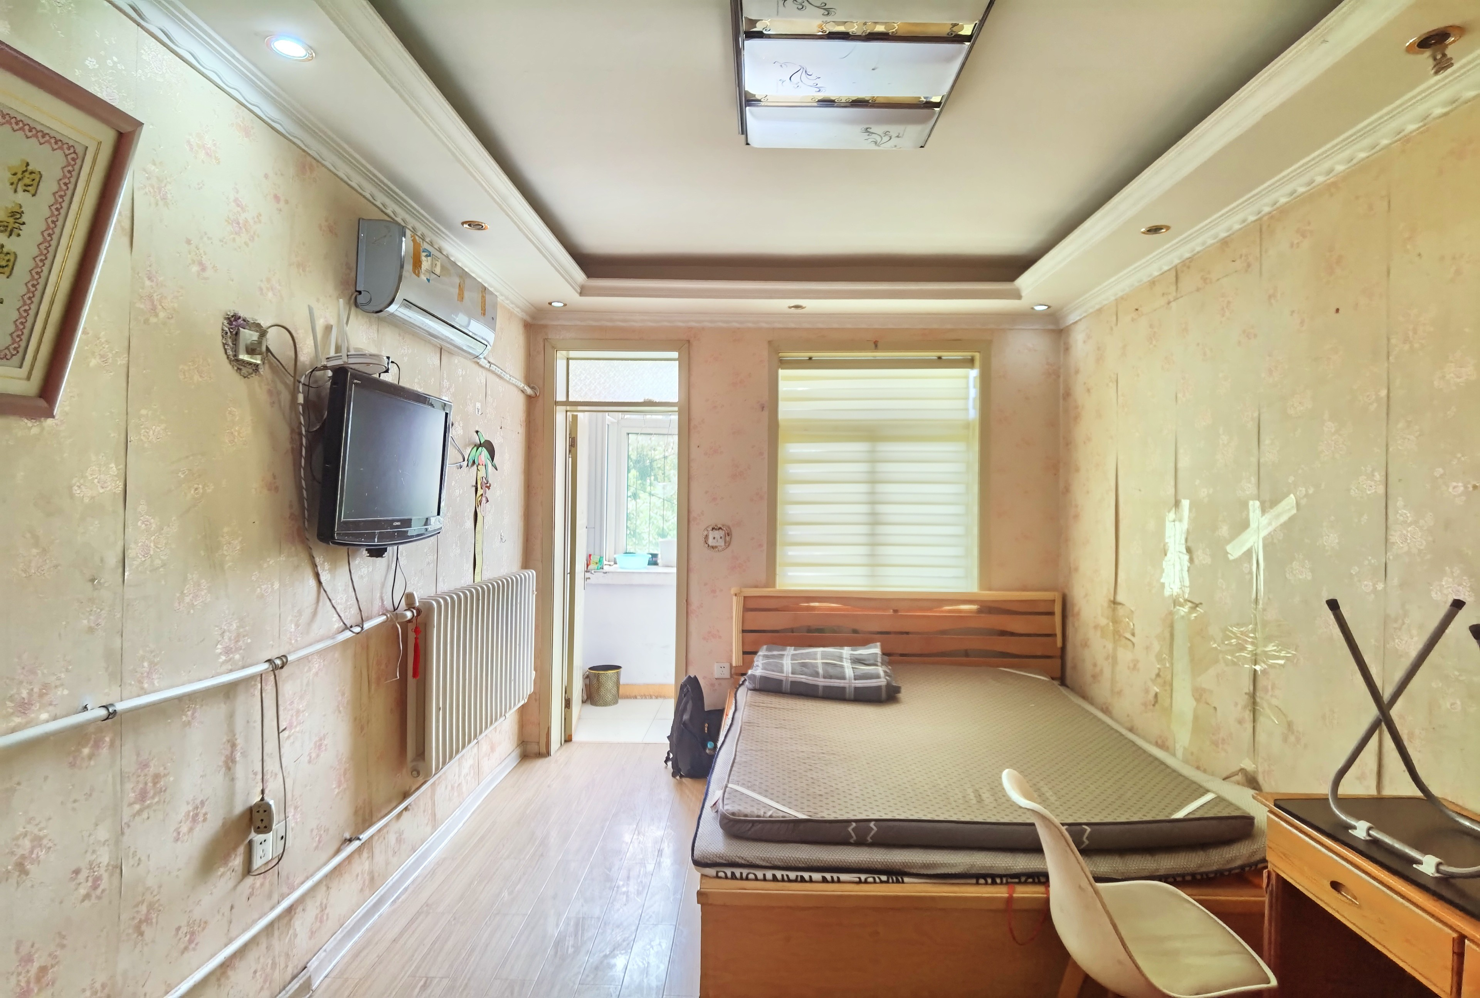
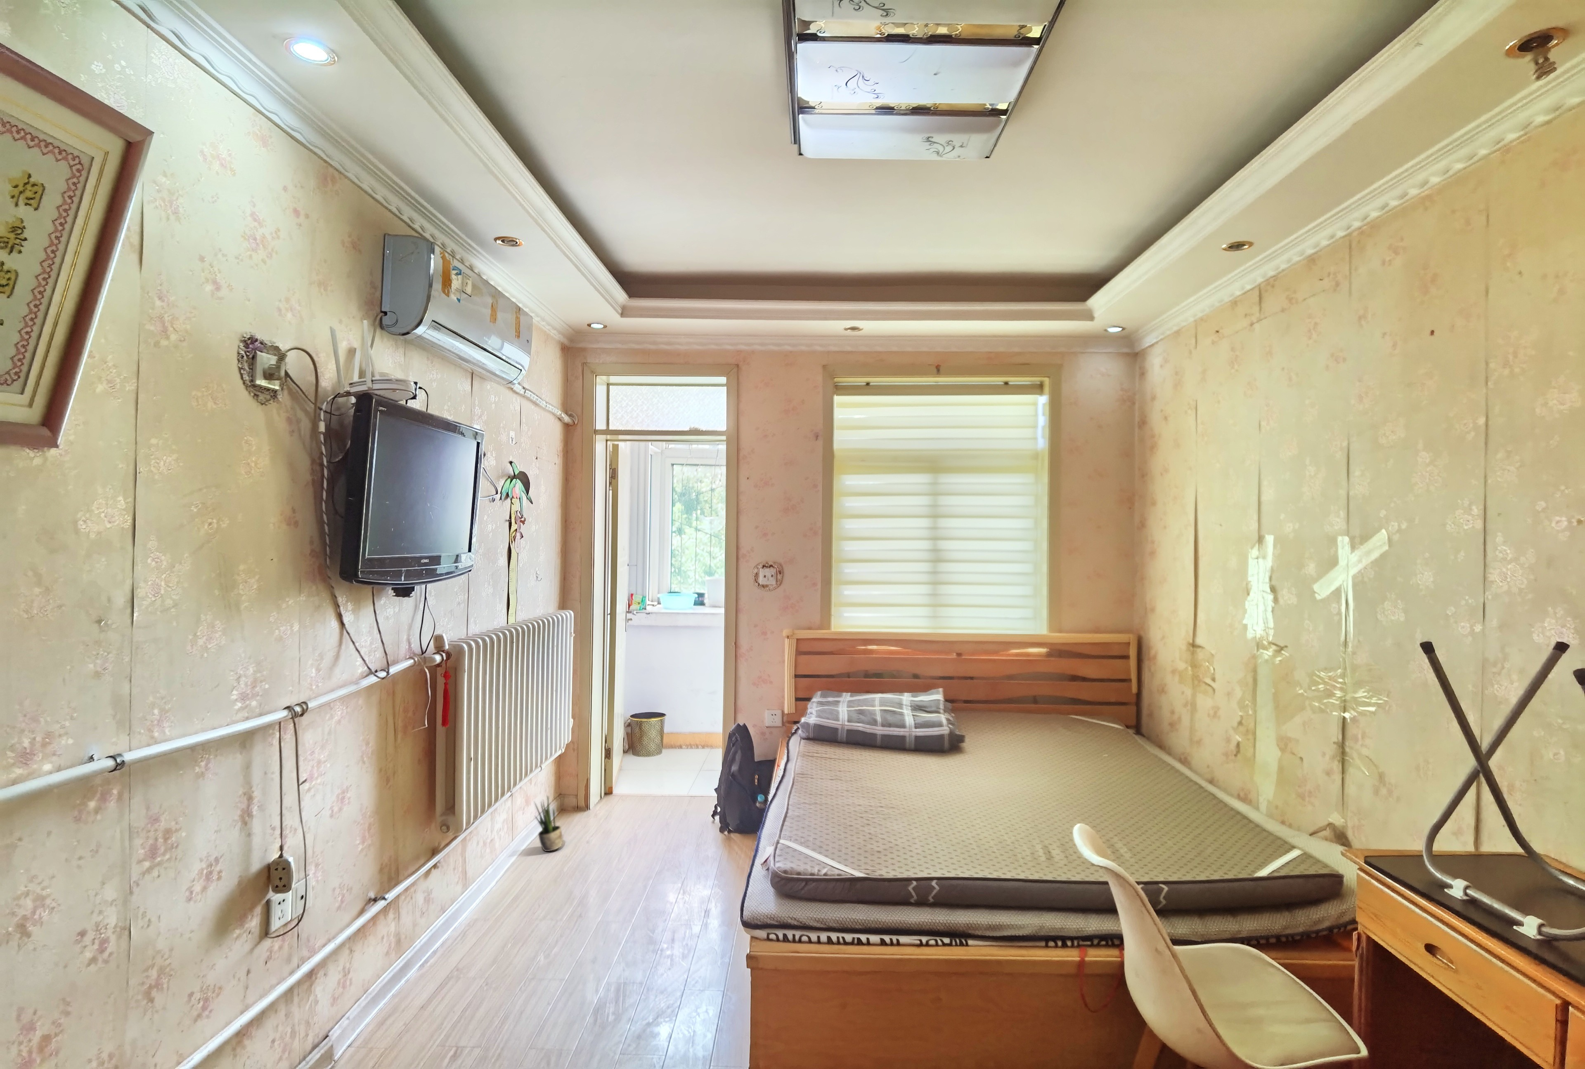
+ potted plant [534,795,563,852]
